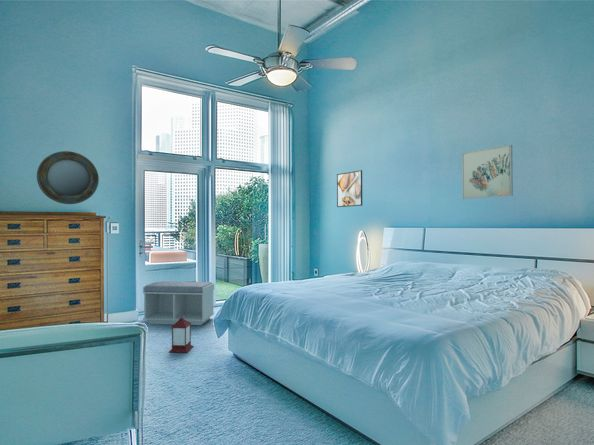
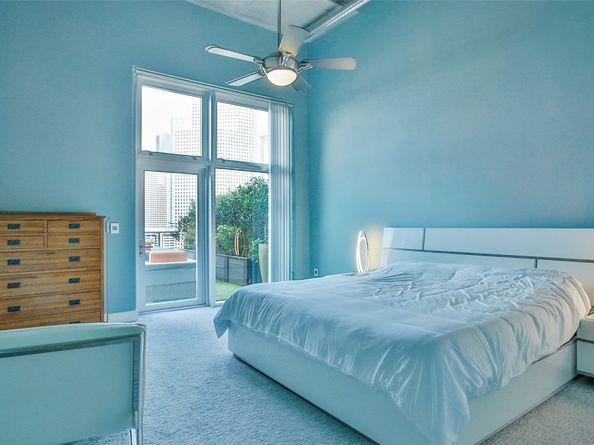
- home mirror [36,150,100,205]
- wall art [461,144,514,200]
- lantern [168,315,195,354]
- bench [142,281,215,326]
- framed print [336,169,363,208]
